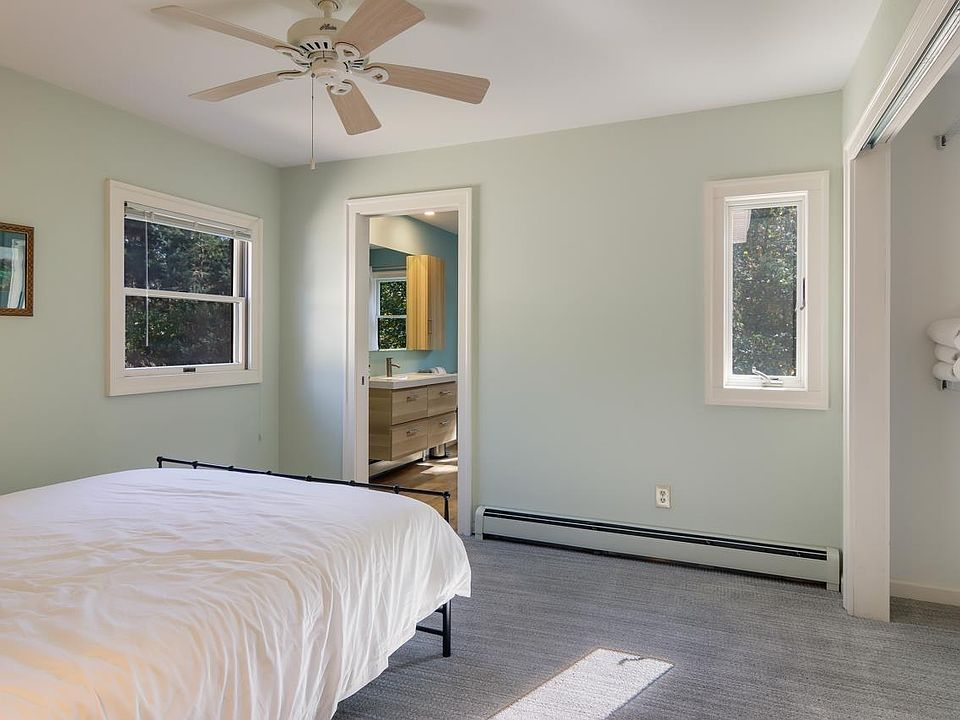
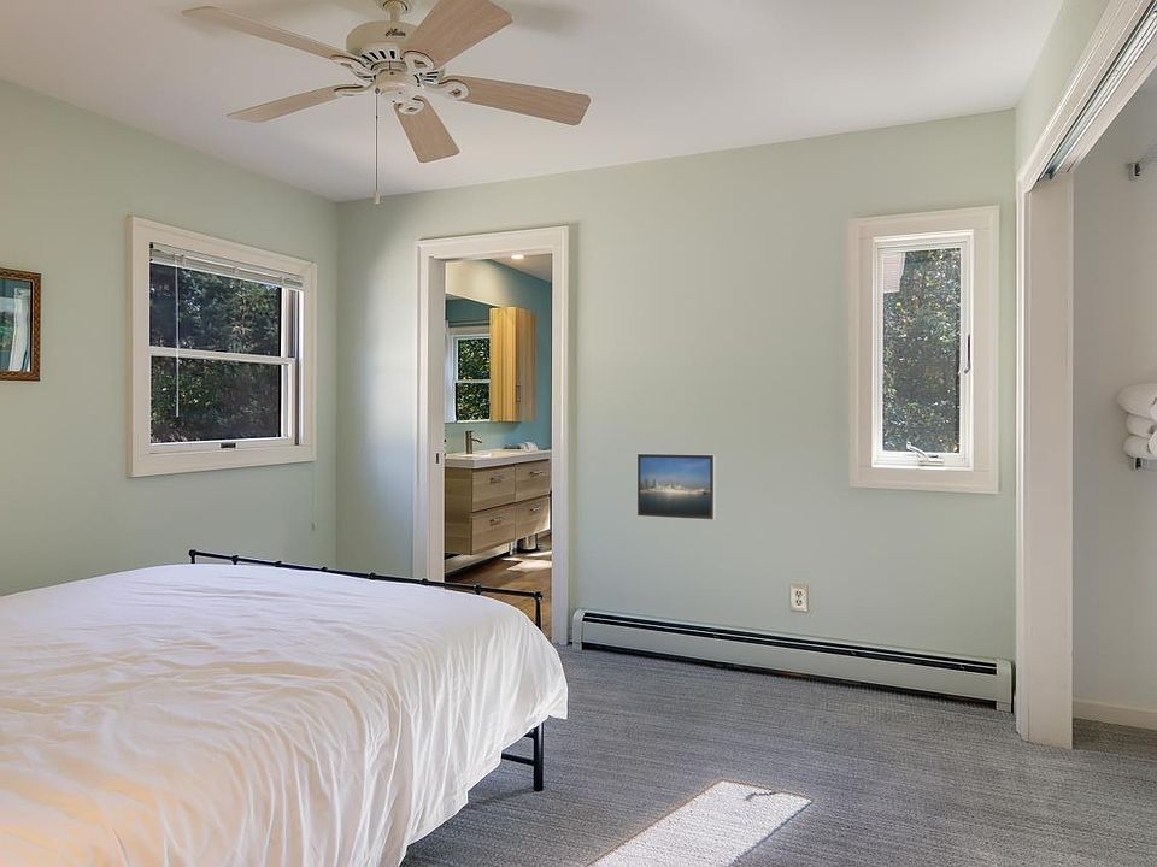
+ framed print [635,452,717,521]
